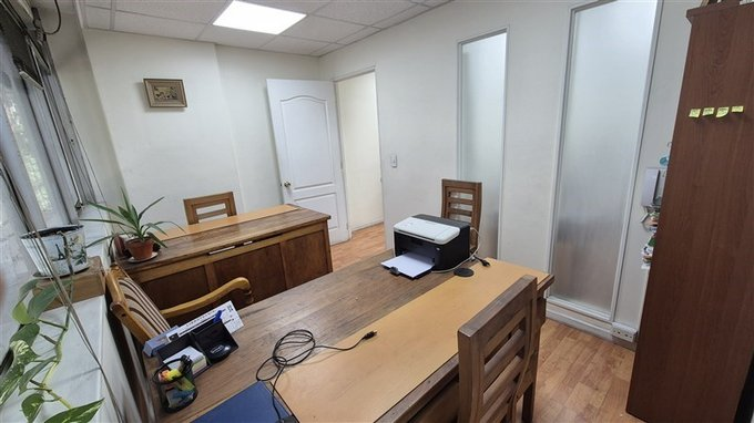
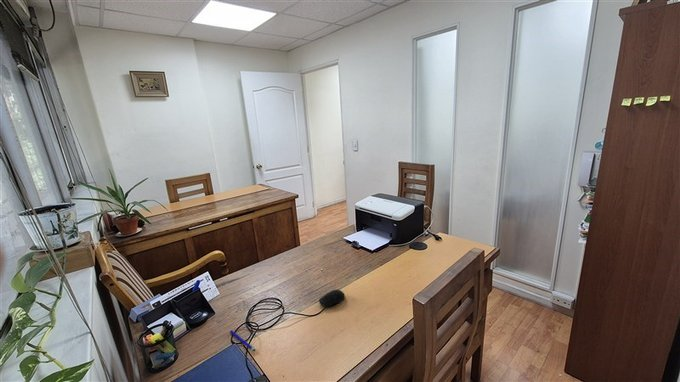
+ computer mouse [318,289,346,308]
+ pen [229,329,256,352]
